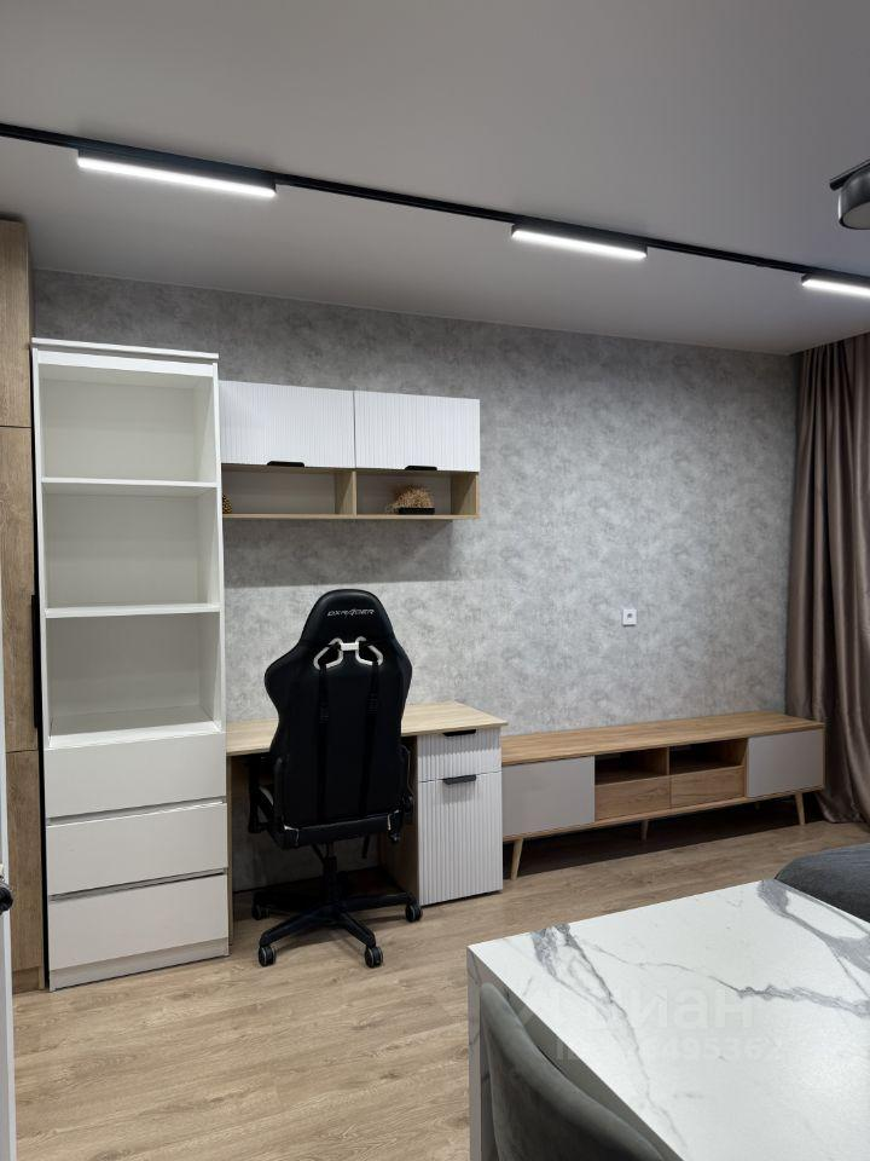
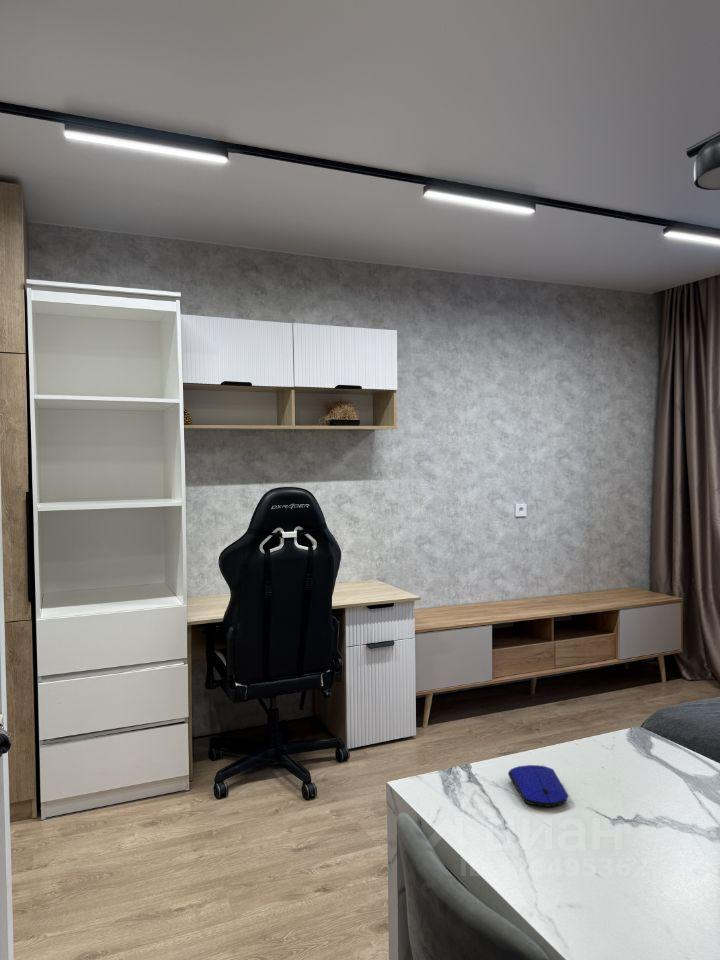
+ computer mouse [507,764,569,808]
